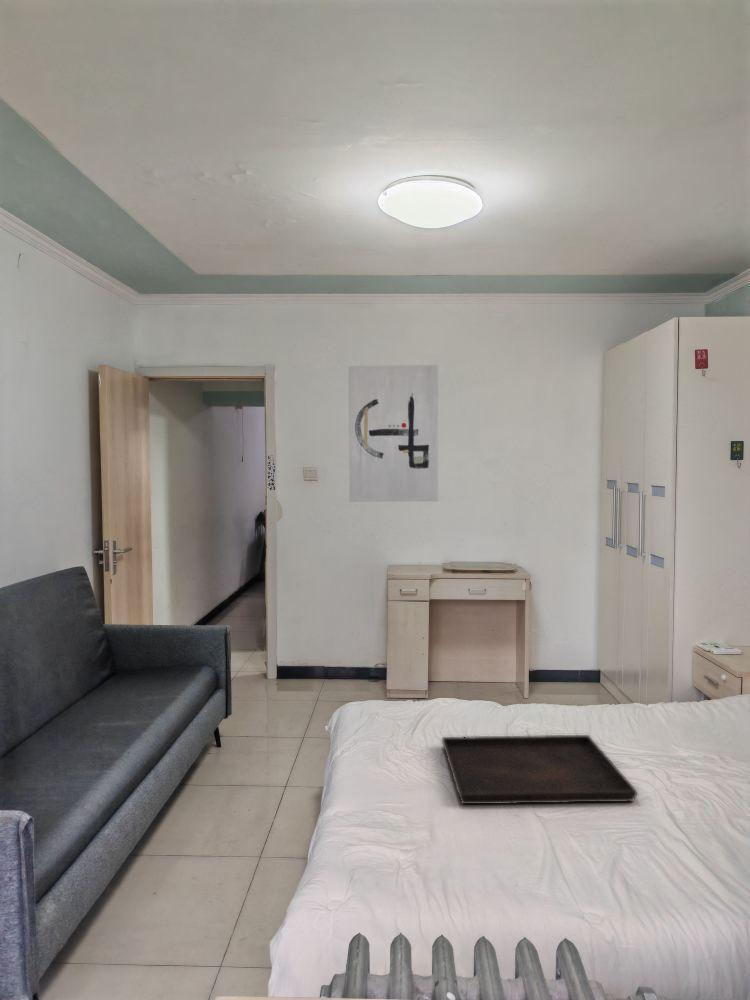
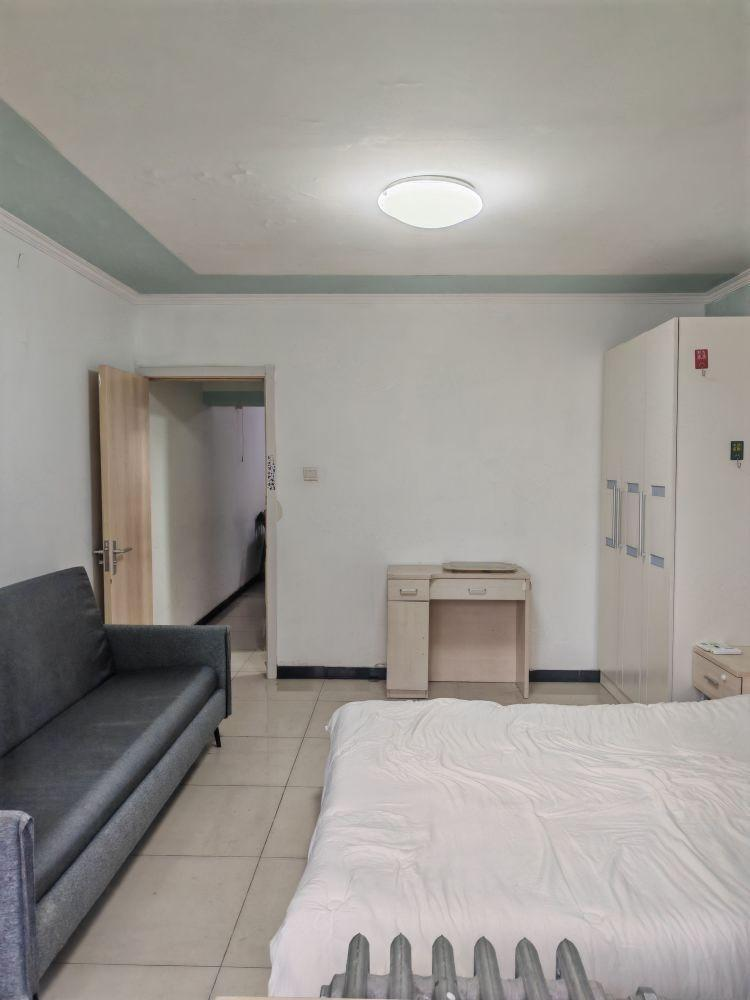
- wall art [348,364,439,503]
- serving tray [441,734,638,805]
